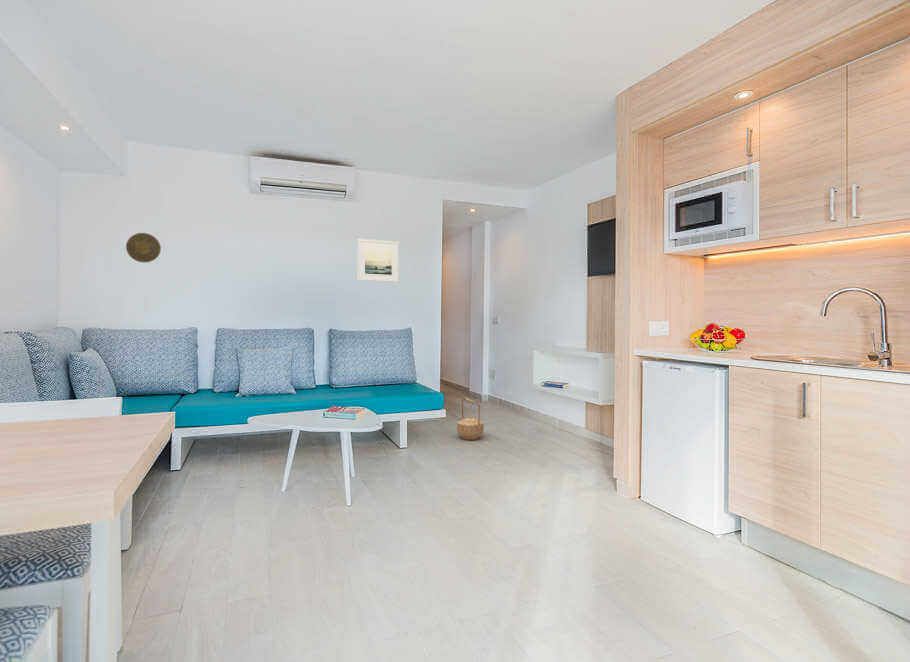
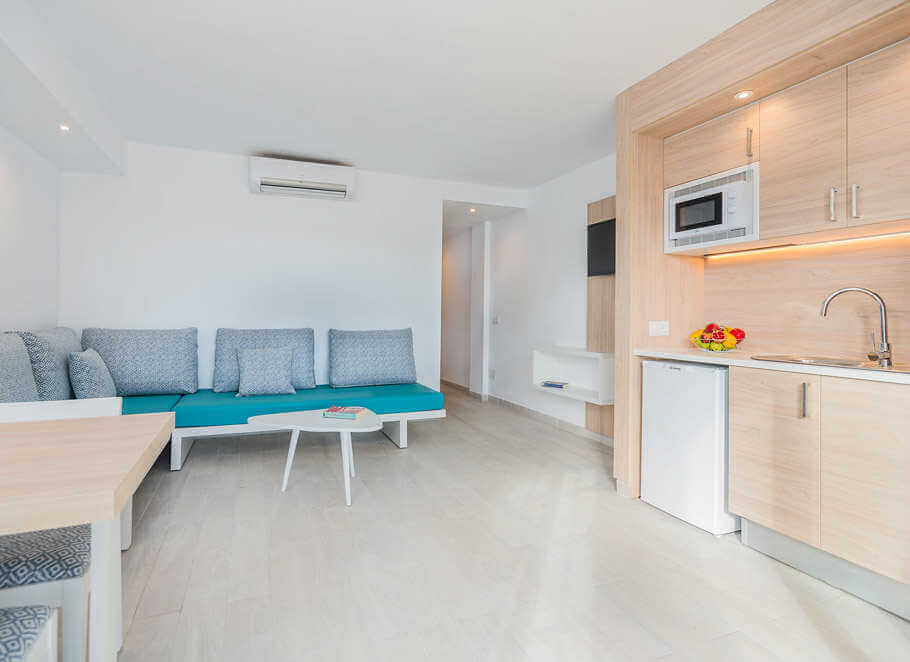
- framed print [357,238,399,283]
- decorative plate [125,232,162,264]
- basket [456,397,485,441]
